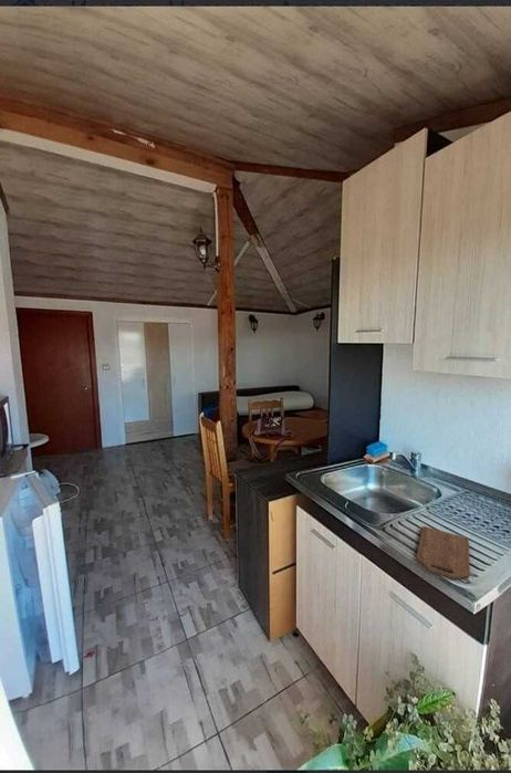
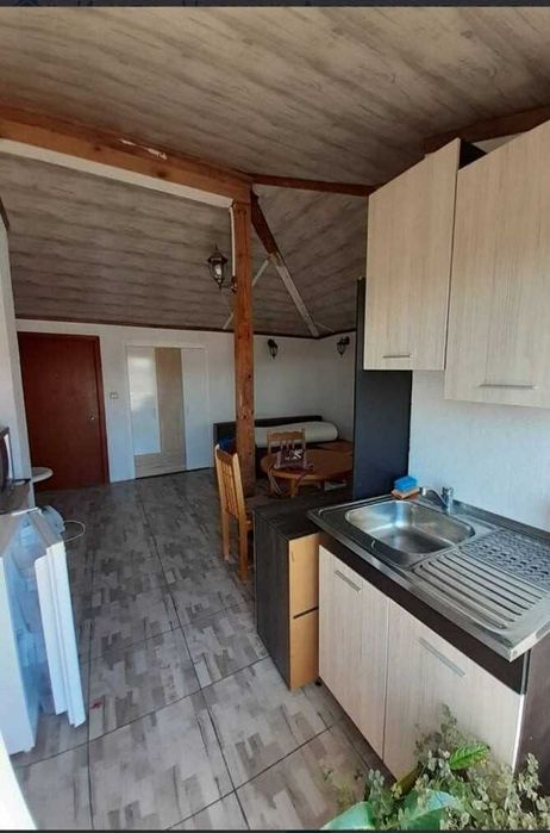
- cutting board [415,525,471,581]
